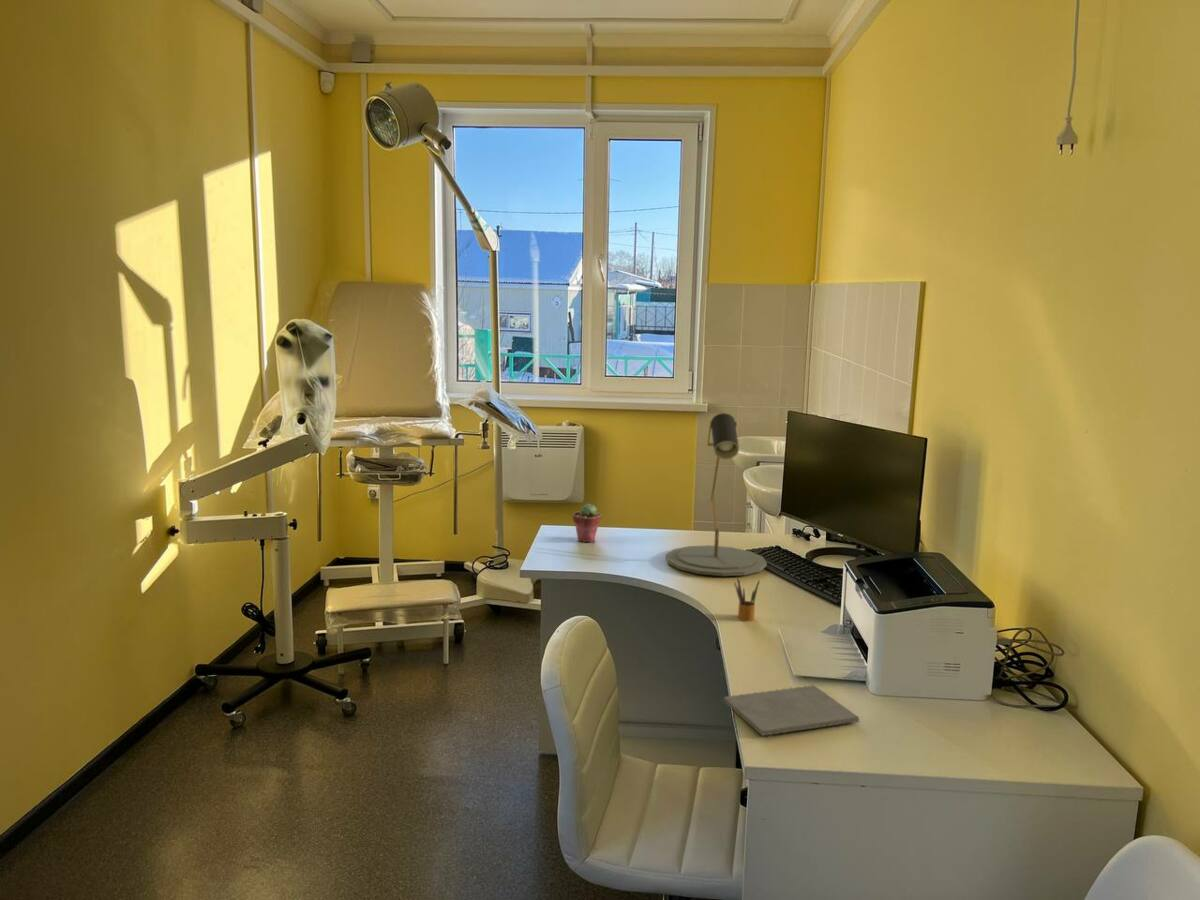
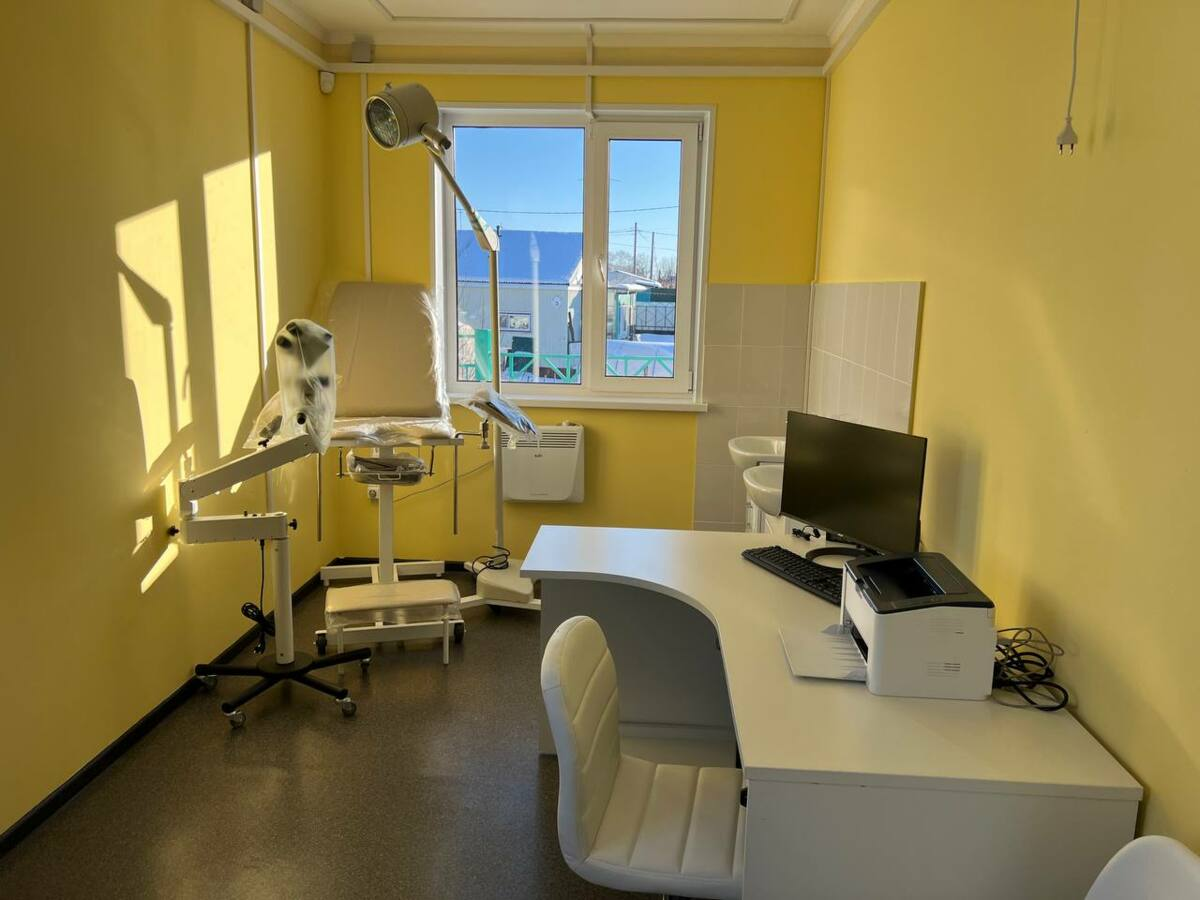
- pencil box [733,578,761,622]
- notepad [722,684,861,737]
- potted succulent [572,503,602,543]
- desk lamp [665,412,768,577]
